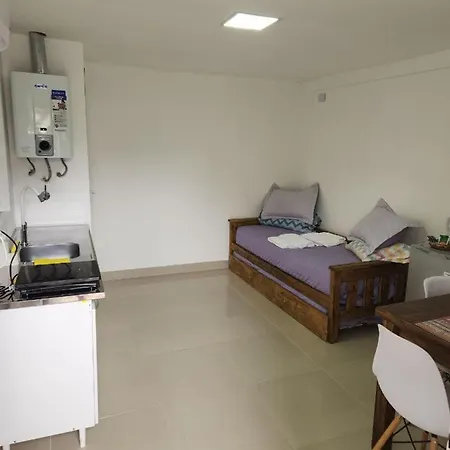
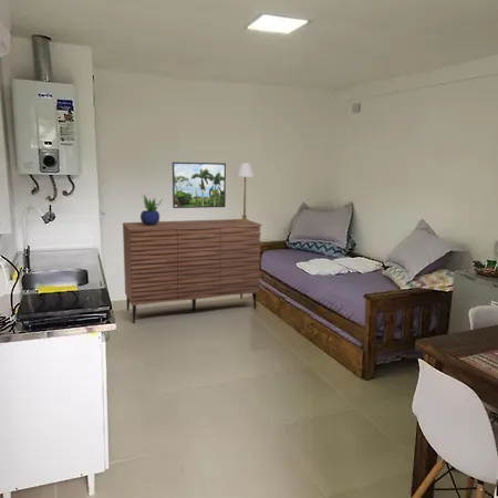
+ table lamp [235,162,257,222]
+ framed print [172,162,227,209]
+ sideboard [122,218,262,324]
+ potted plant [139,193,164,226]
